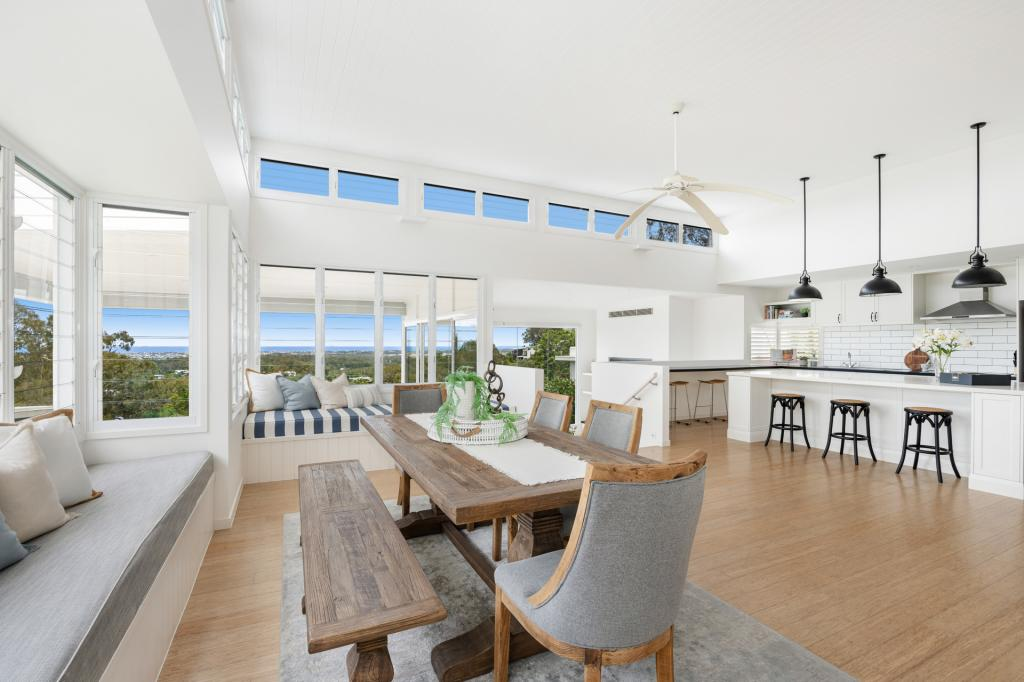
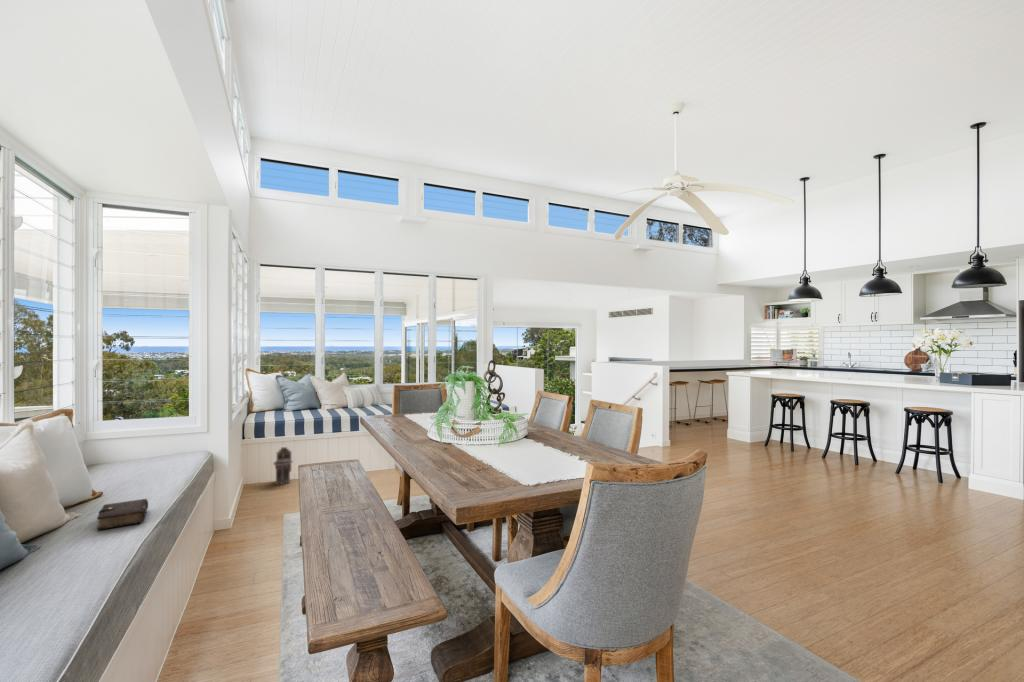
+ book [96,498,149,531]
+ lantern [272,446,294,486]
